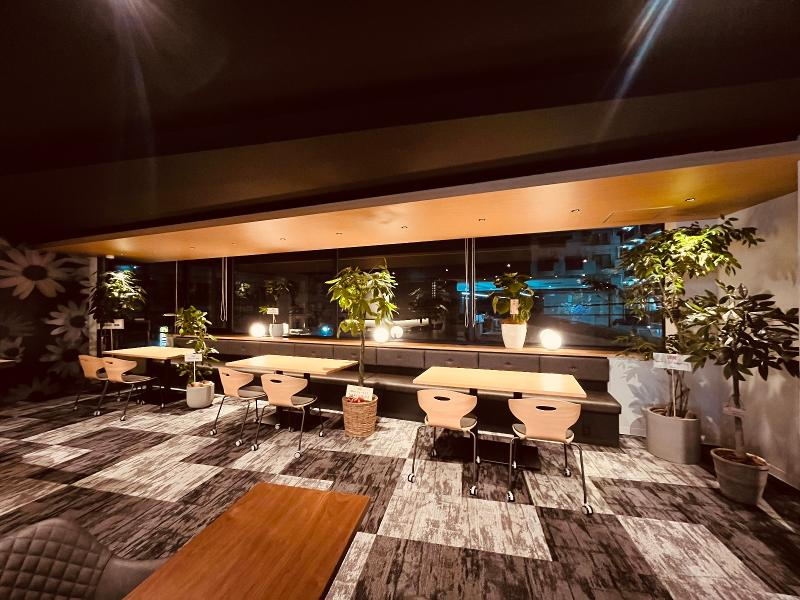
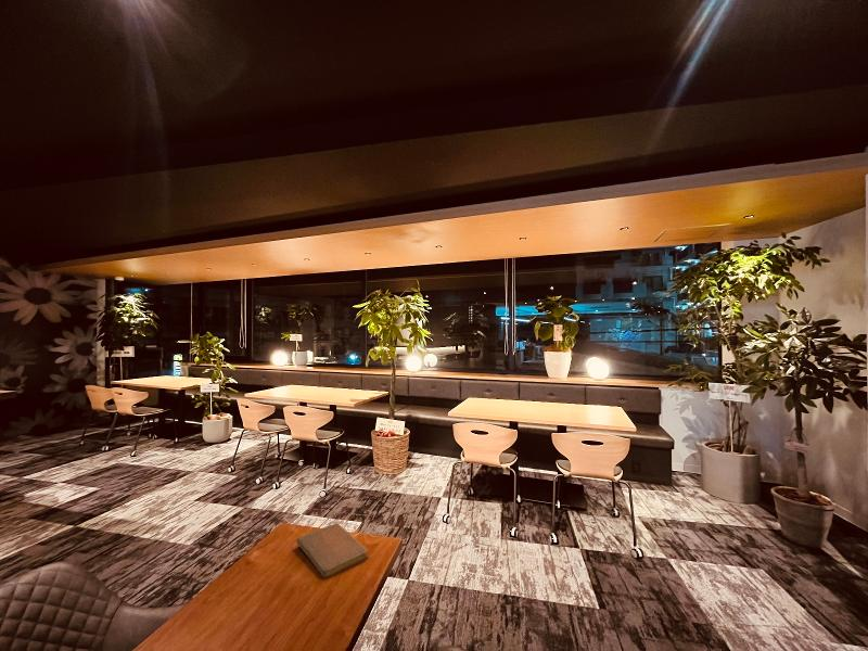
+ notebook [295,523,369,579]
